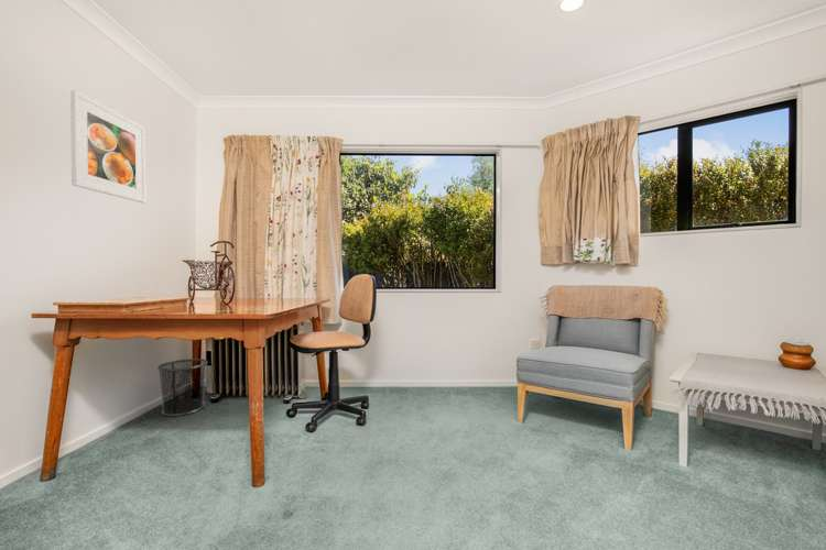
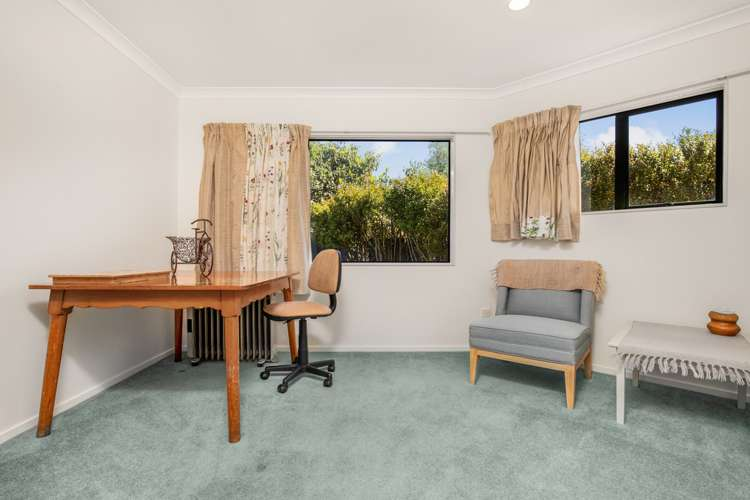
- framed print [69,89,146,204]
- waste bin [156,358,209,417]
